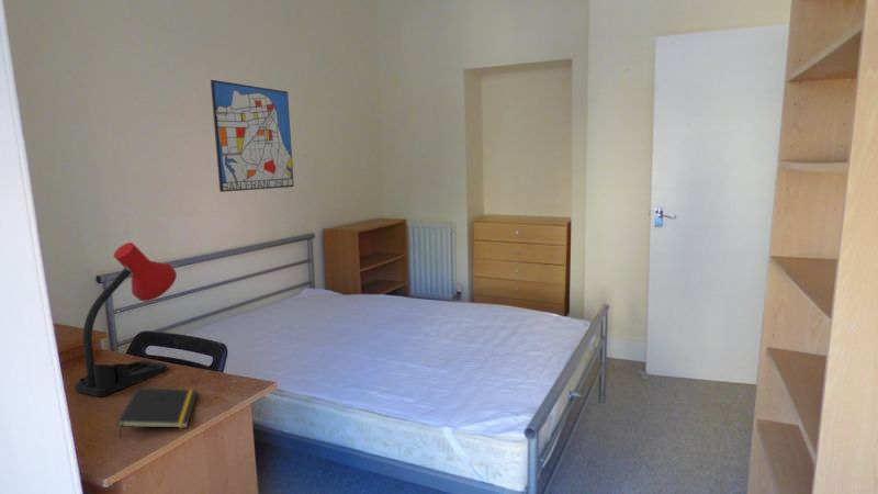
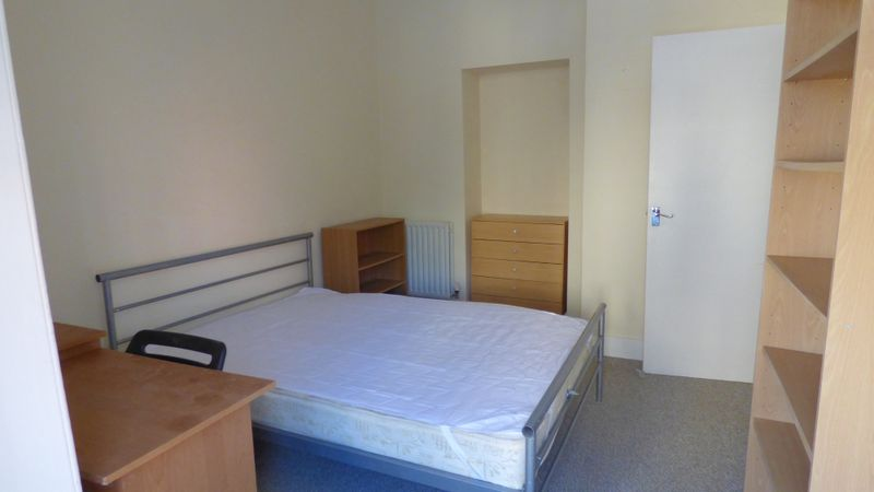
- desk lamp [74,242,178,397]
- wall art [210,79,295,193]
- notepad [116,386,199,440]
